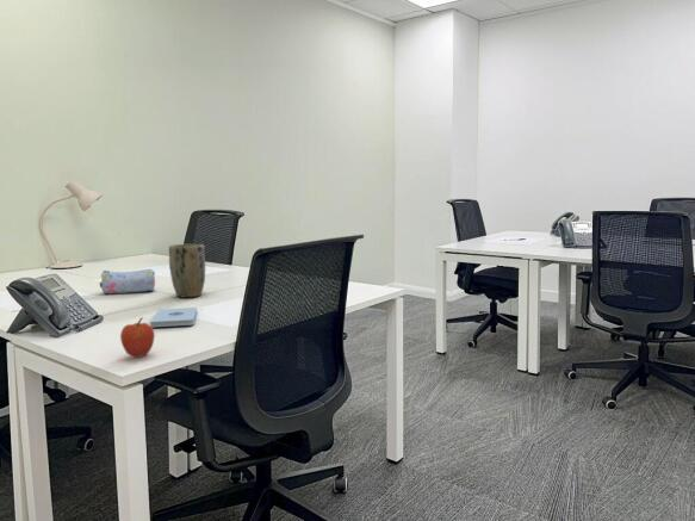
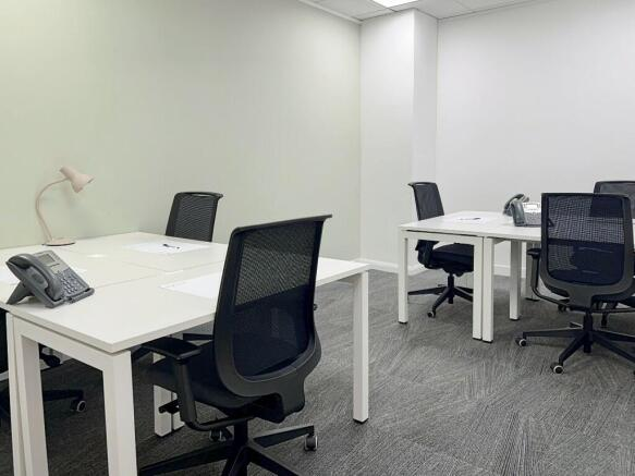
- apple [119,316,156,359]
- pencil case [99,268,156,294]
- notepad [149,306,199,328]
- plant pot [168,243,206,298]
